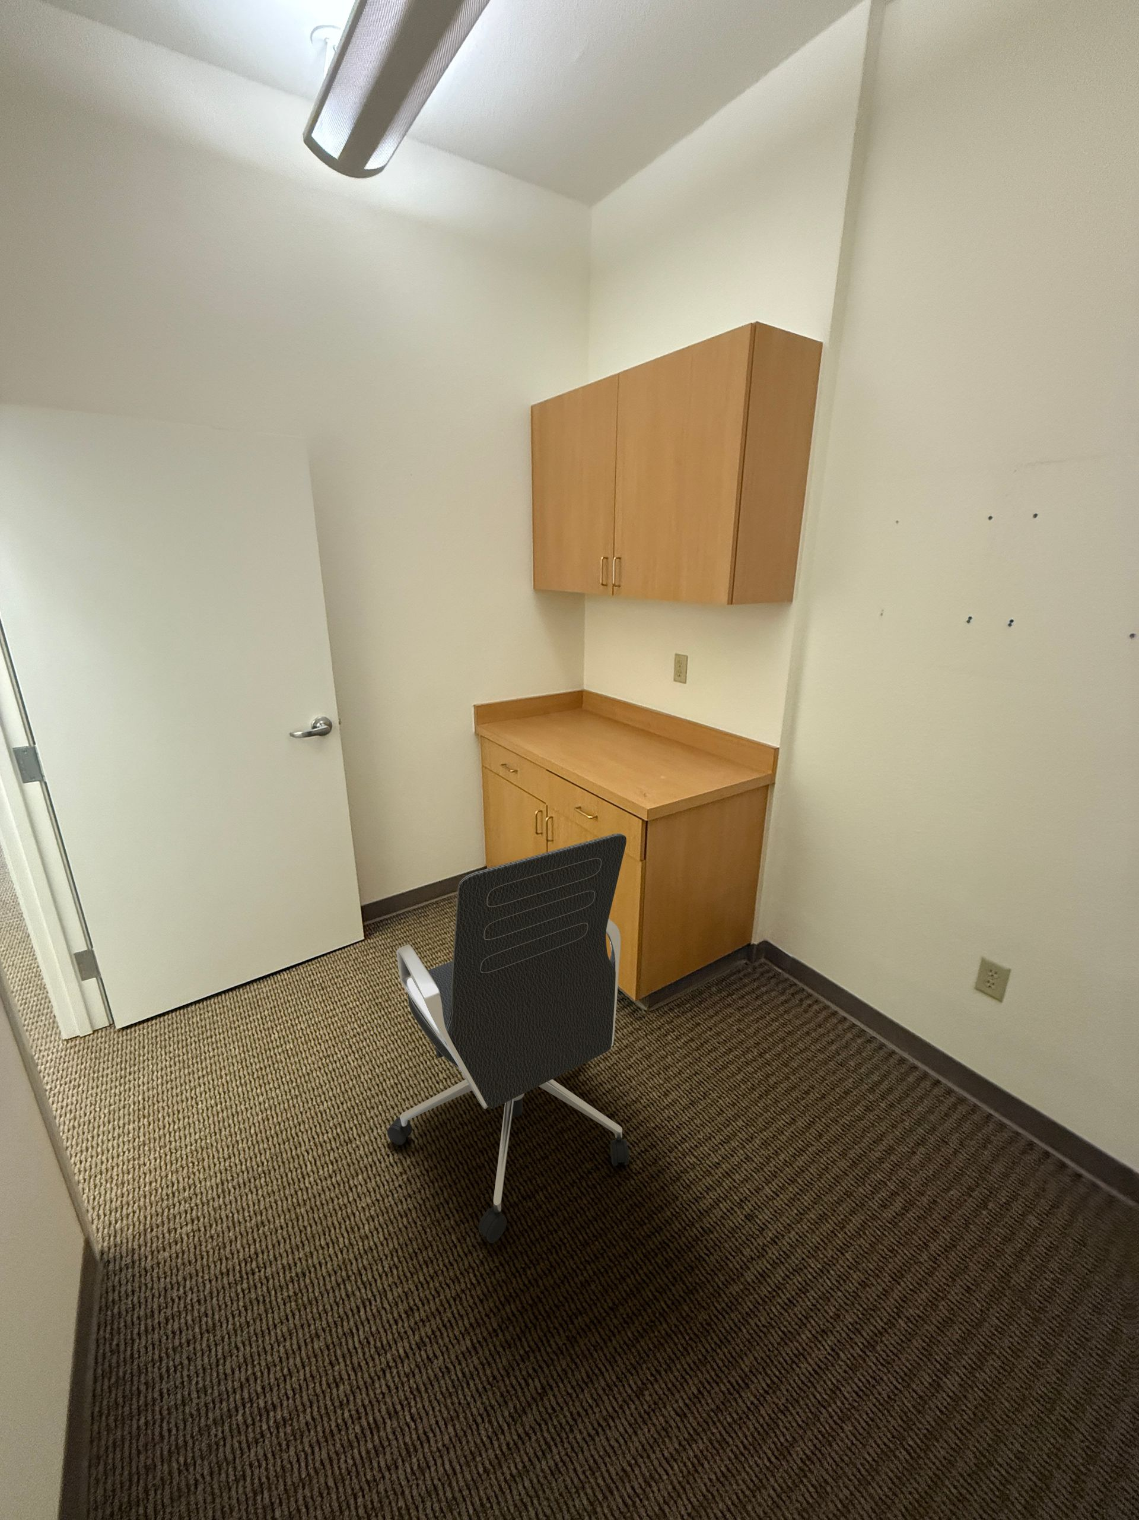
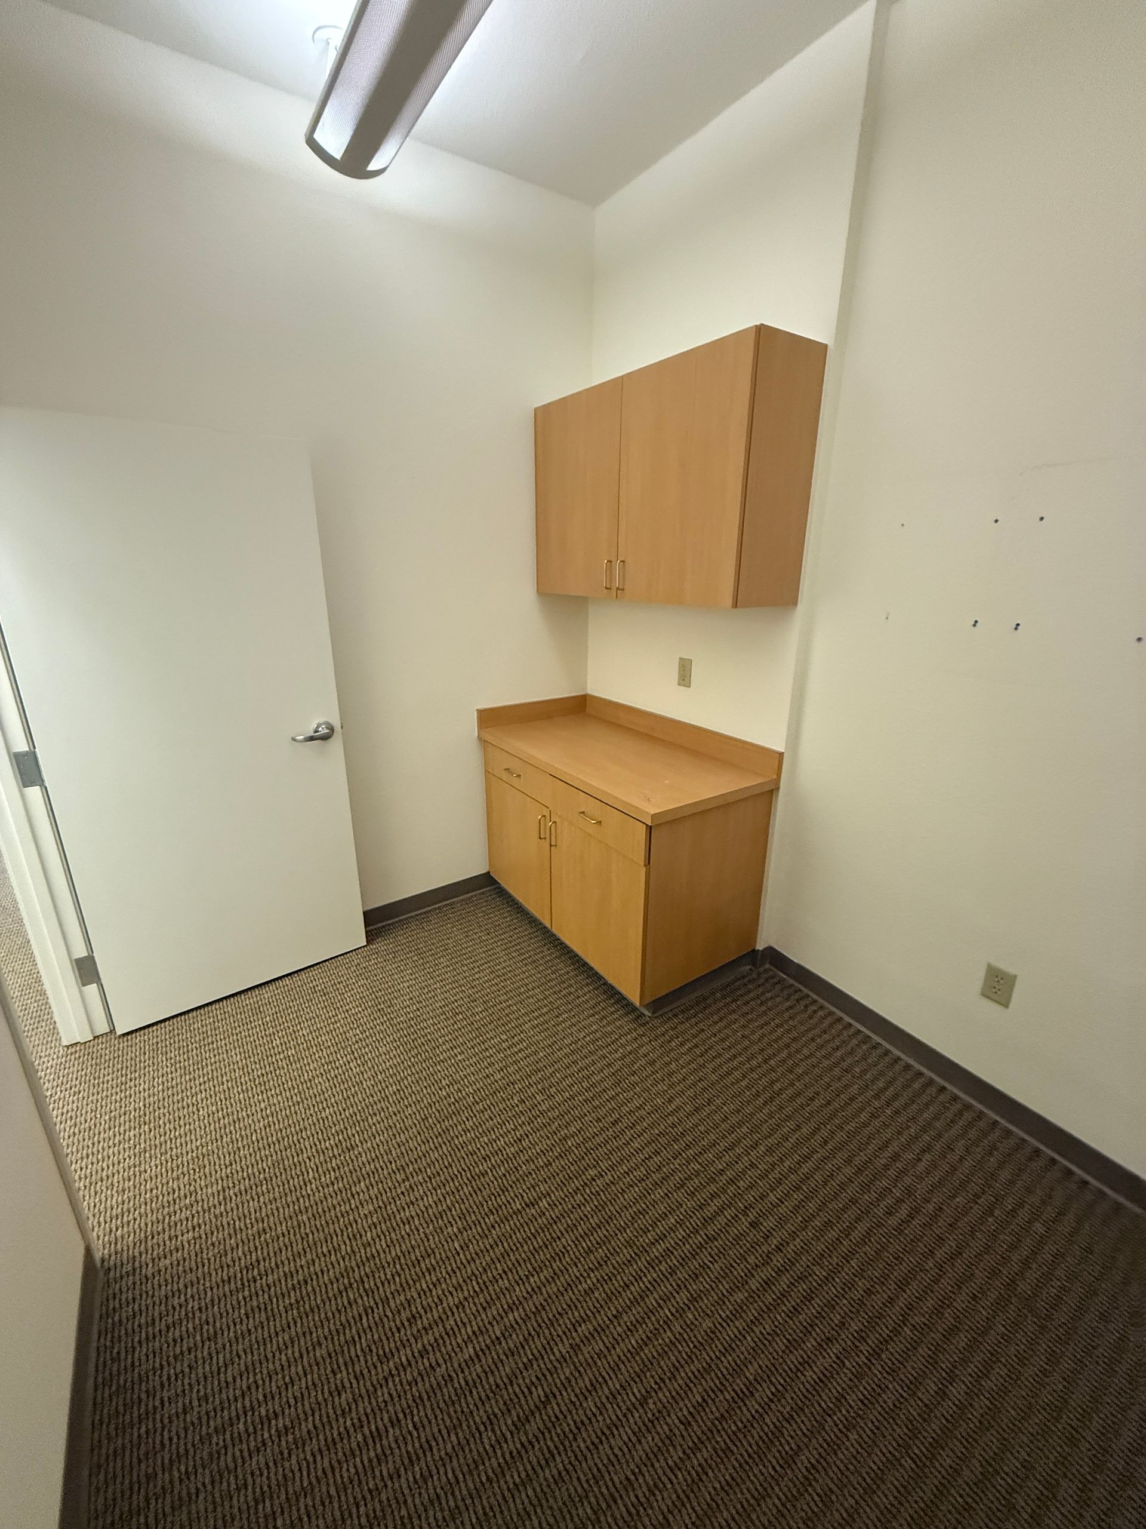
- office chair [386,833,629,1244]
